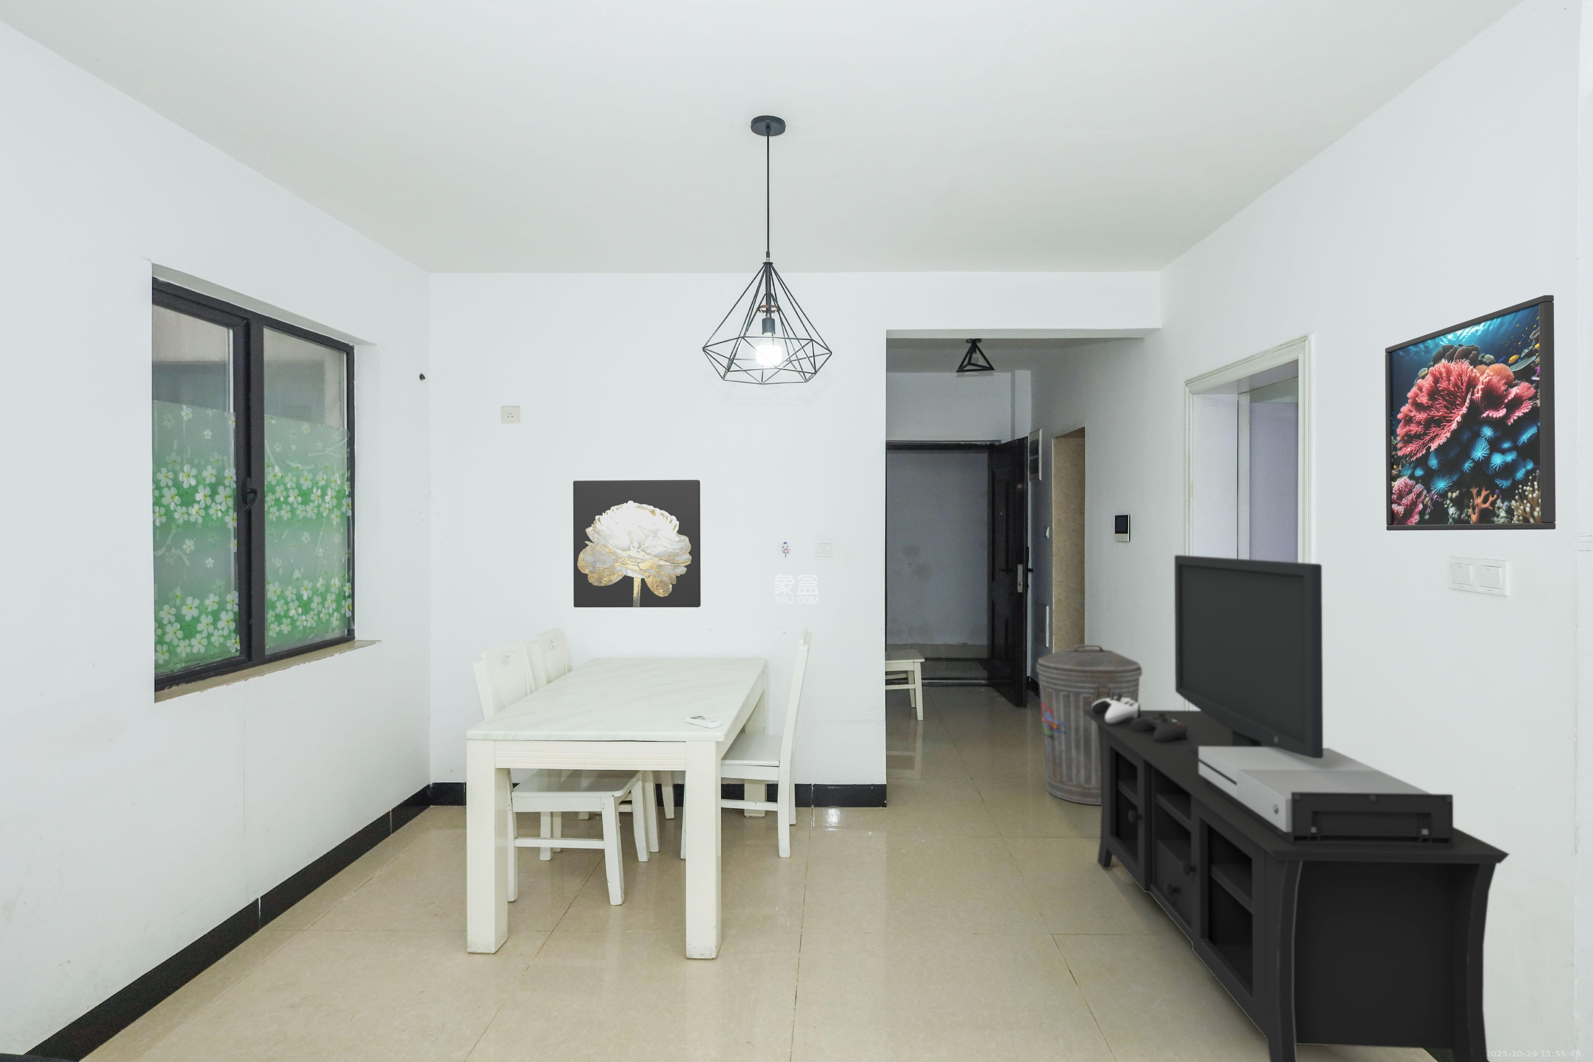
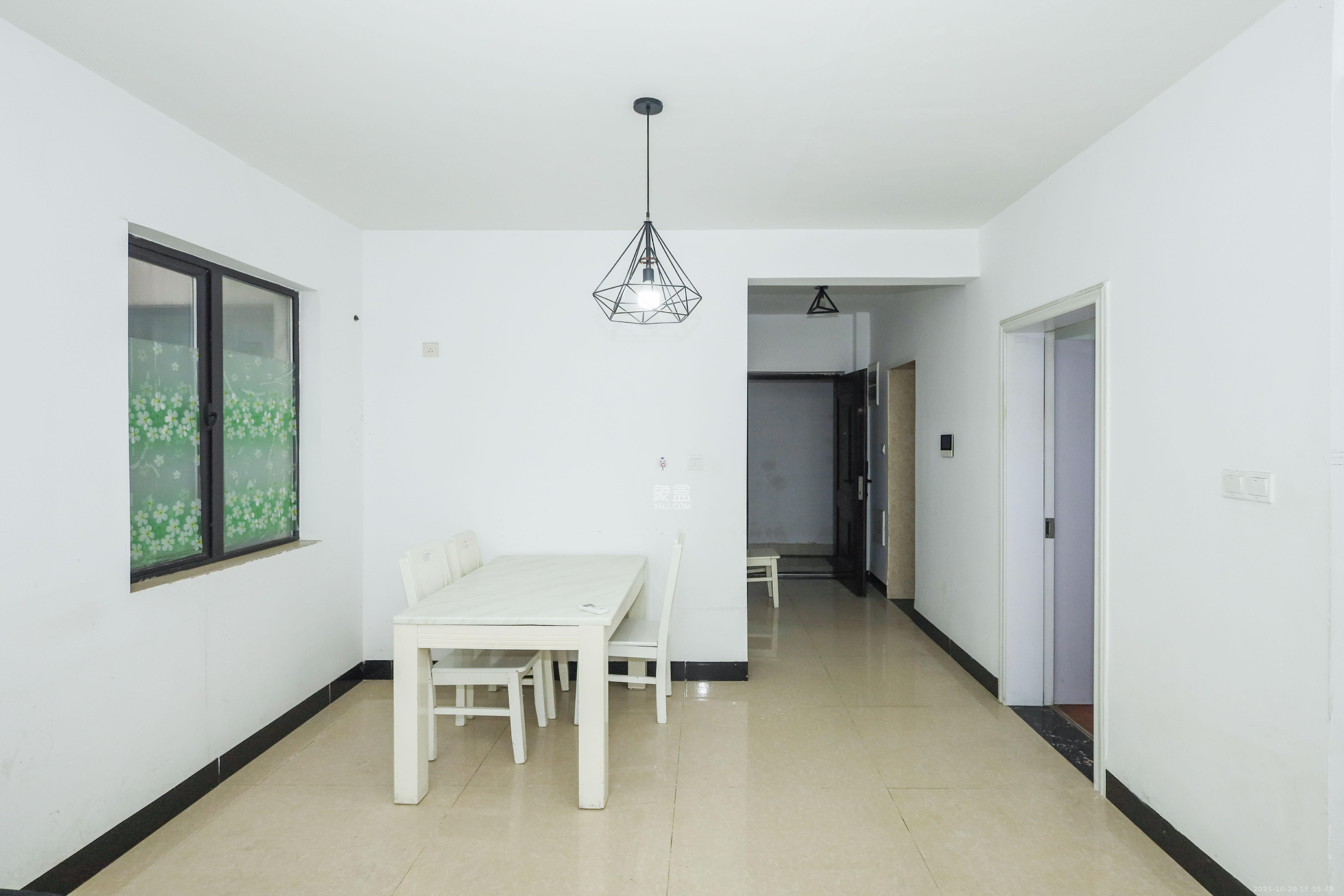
- wall art [572,480,700,608]
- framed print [1384,295,1556,531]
- trash can [1036,645,1143,805]
- media console [1082,555,1510,1062]
